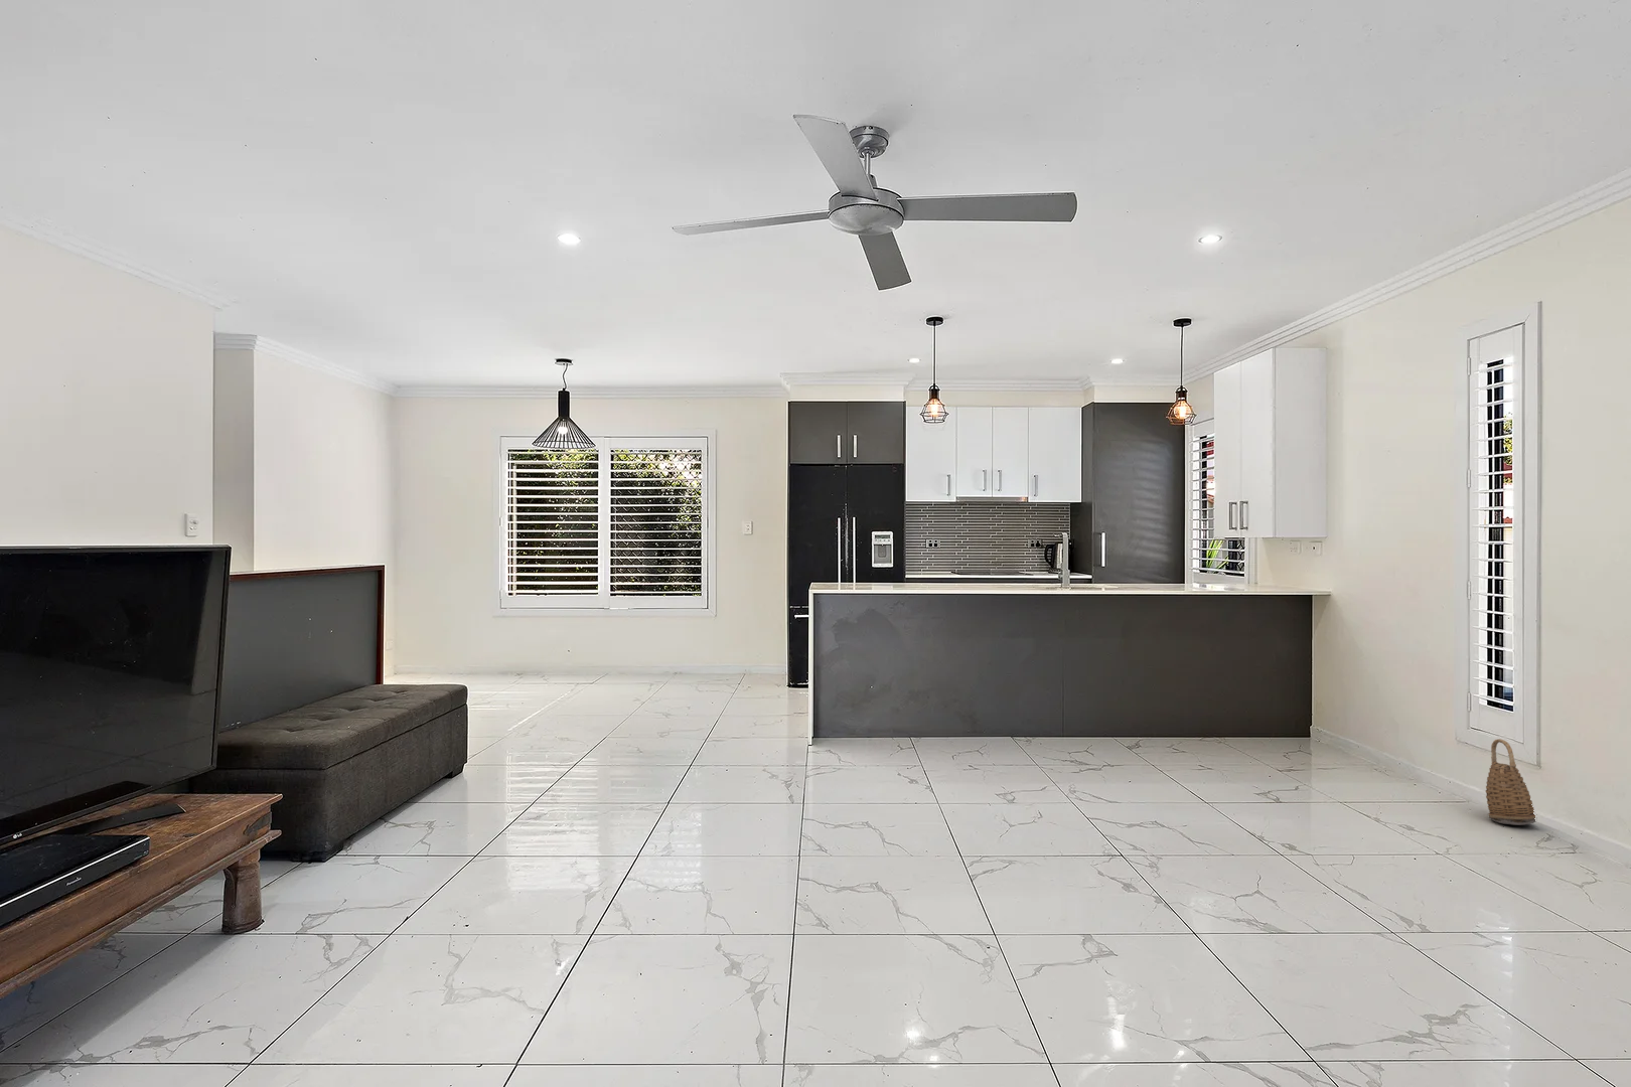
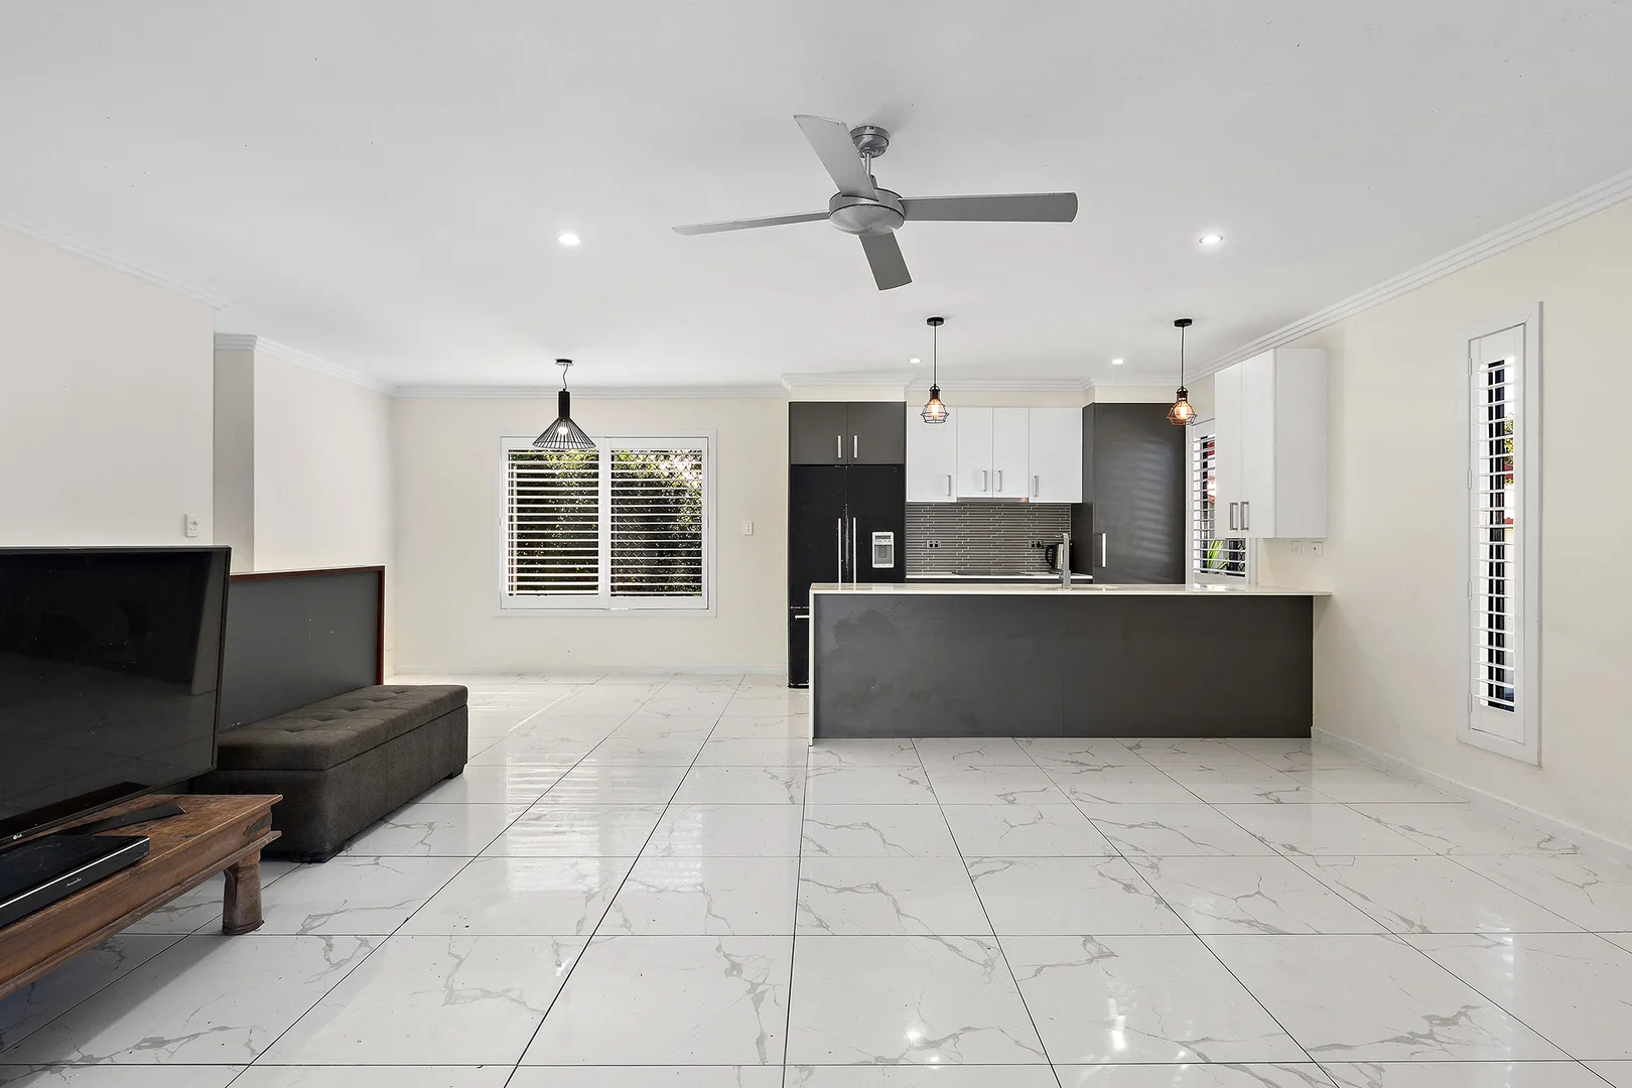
- basket [1485,738,1536,826]
